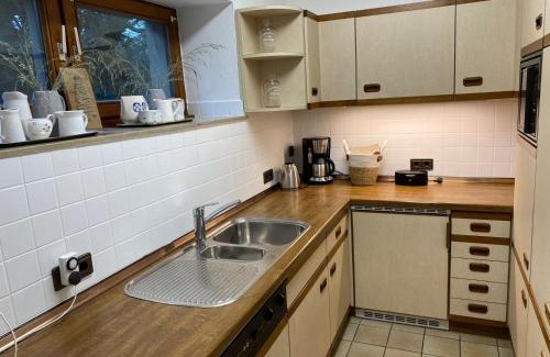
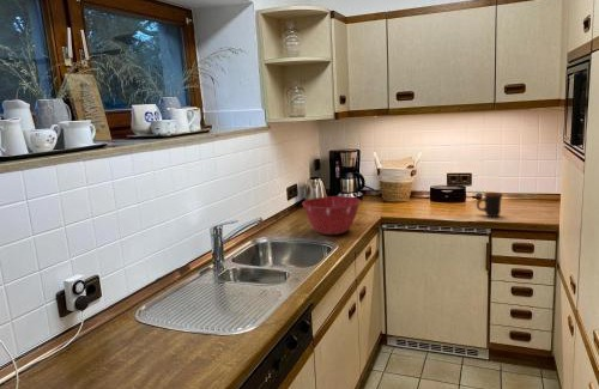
+ mixing bowl [301,195,361,236]
+ mug [476,192,504,218]
